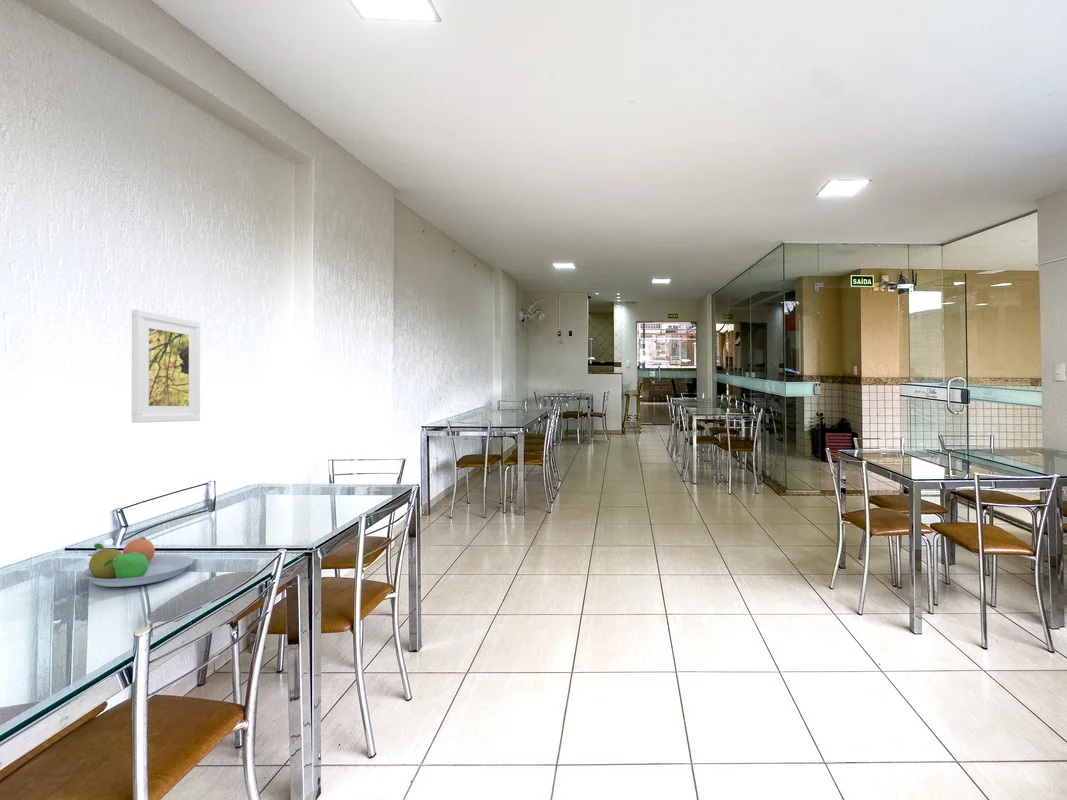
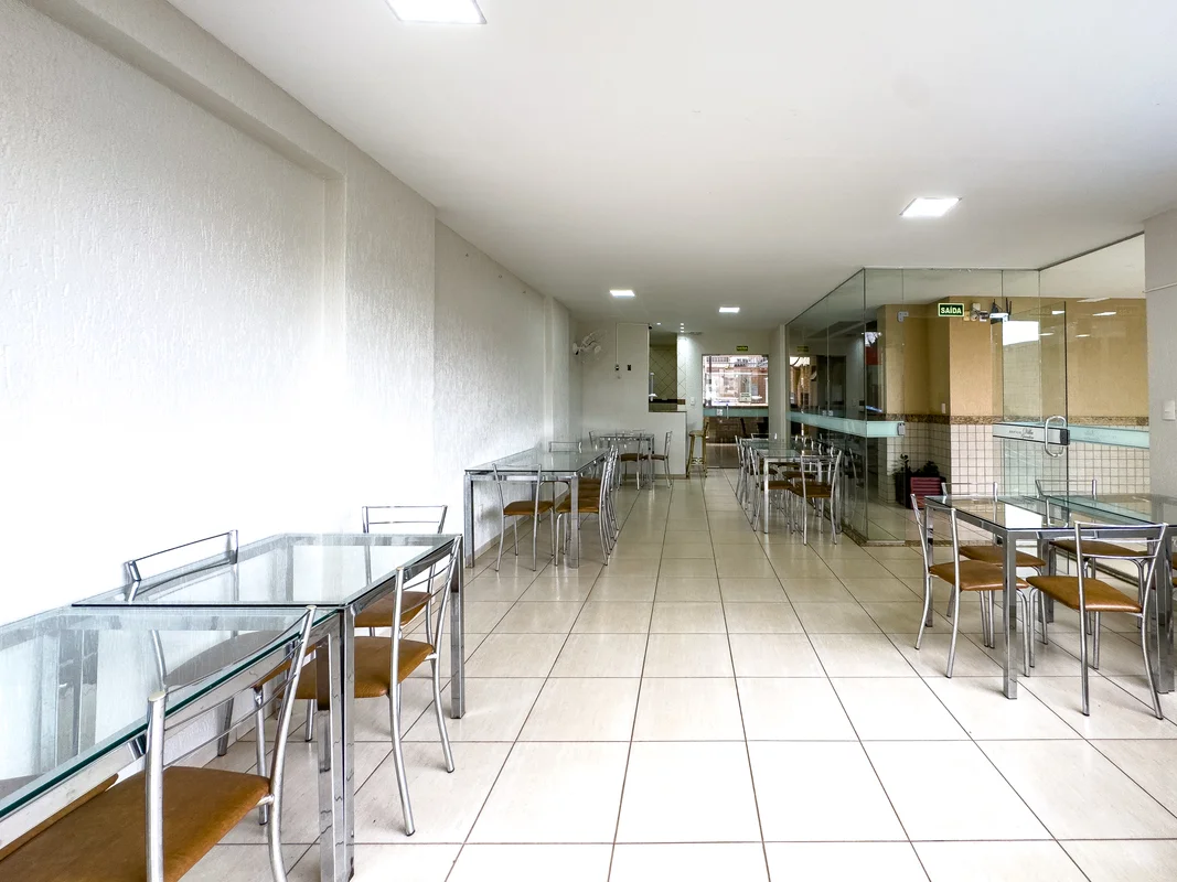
- fruit bowl [81,537,194,588]
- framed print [131,308,201,424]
